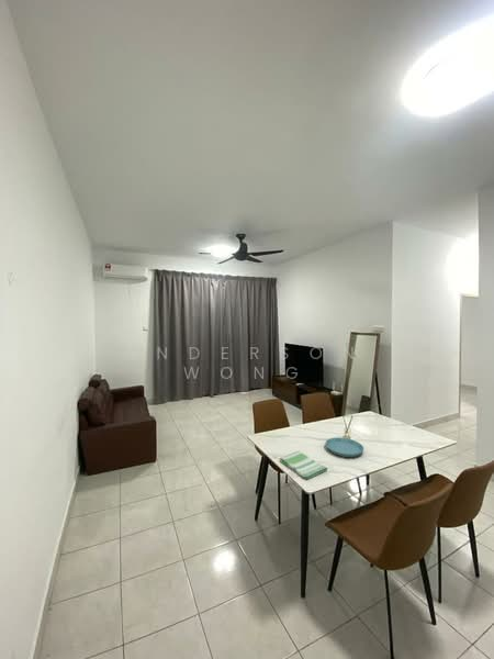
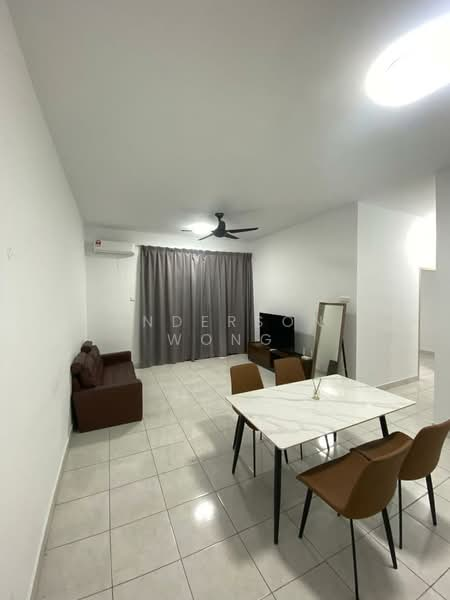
- dish towel [278,449,329,480]
- saucer [324,436,364,458]
